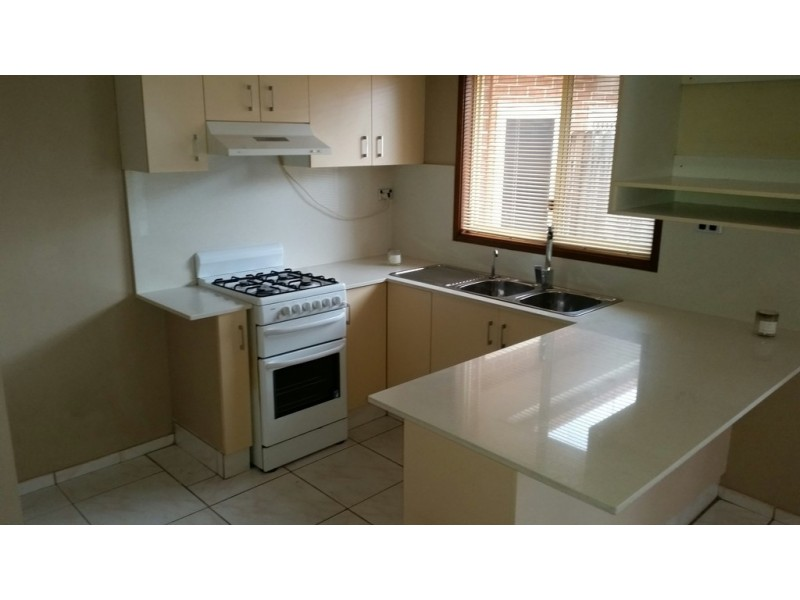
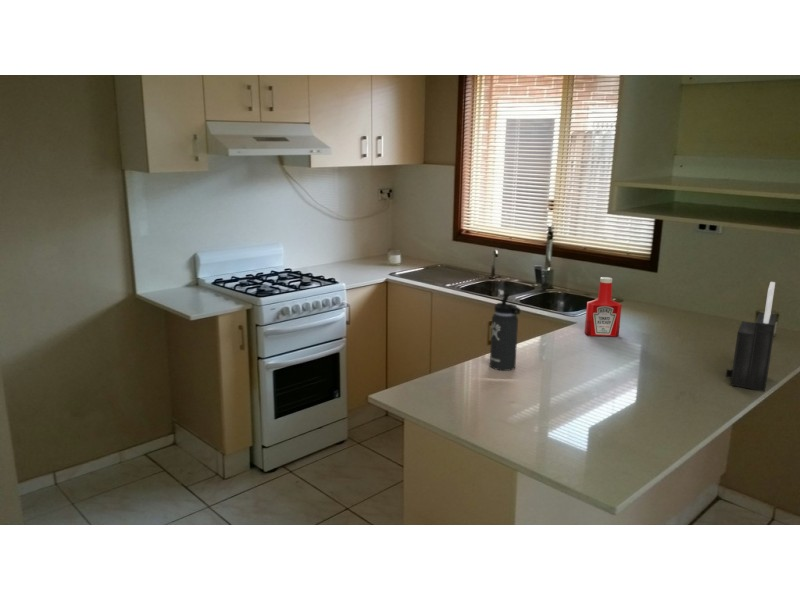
+ soap bottle [584,276,623,338]
+ thermos bottle [489,292,521,372]
+ knife block [725,281,778,392]
